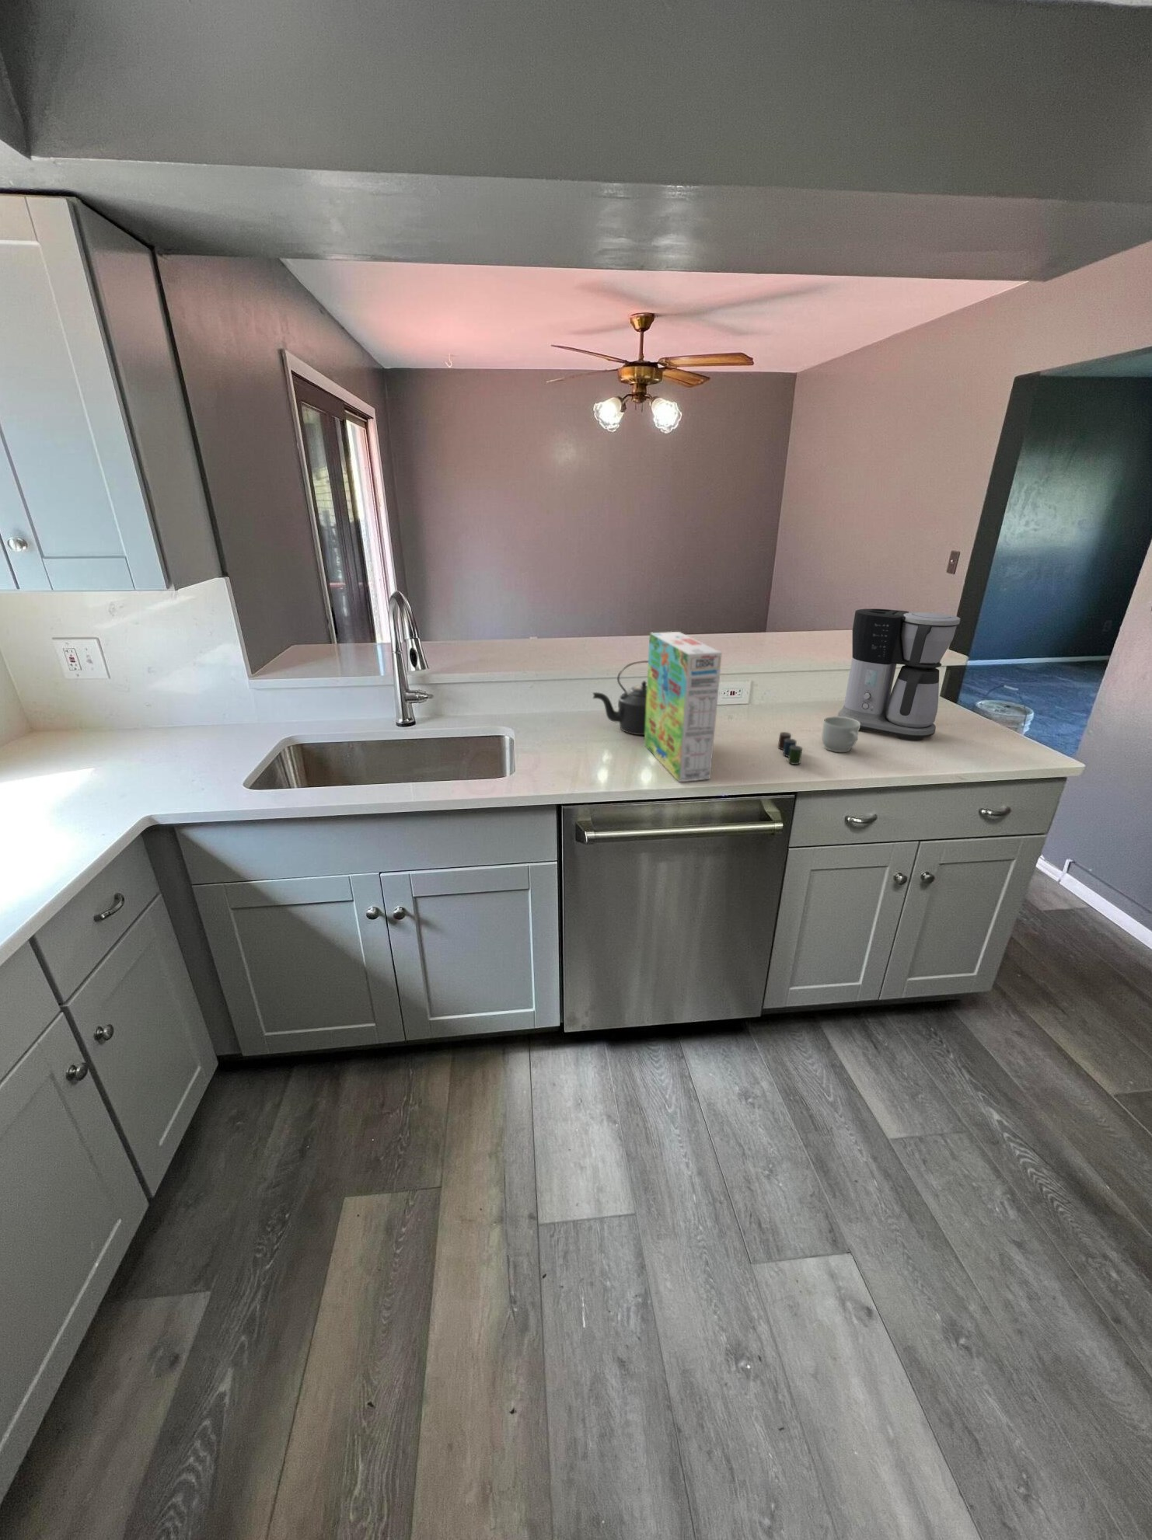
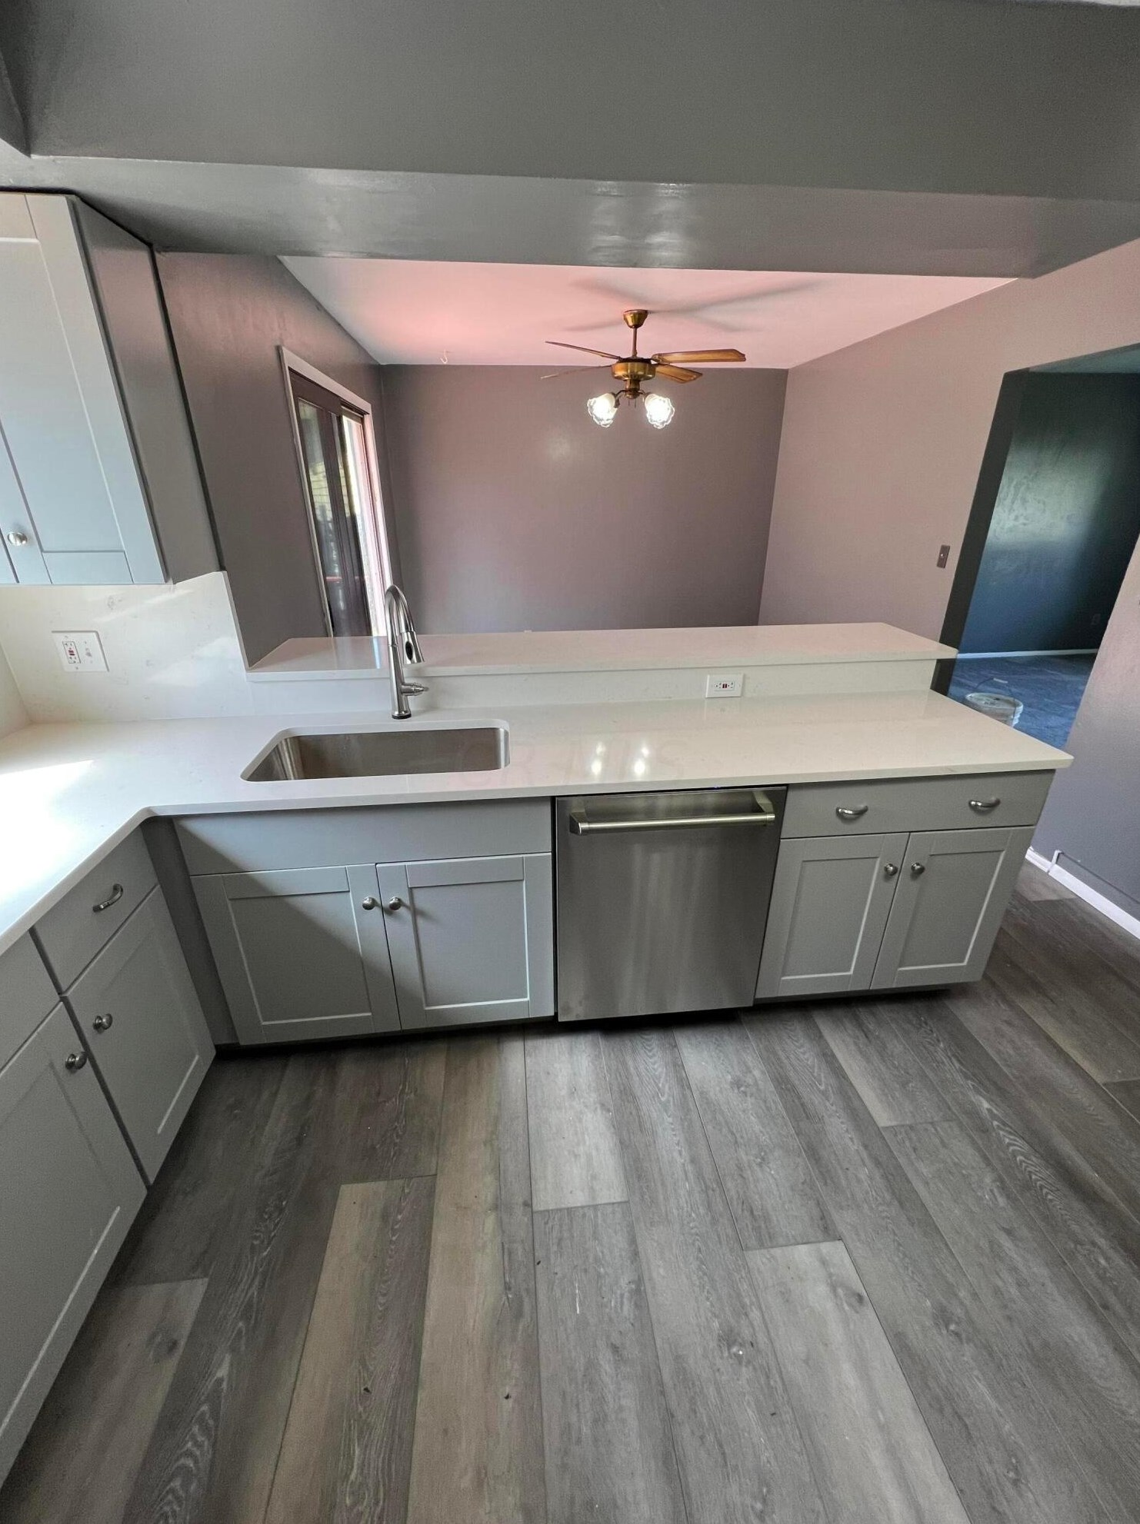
- cup [777,731,803,766]
- kettle [592,659,649,736]
- coffee maker [837,607,961,742]
- cereal box [644,631,722,783]
- mug [820,716,859,752]
